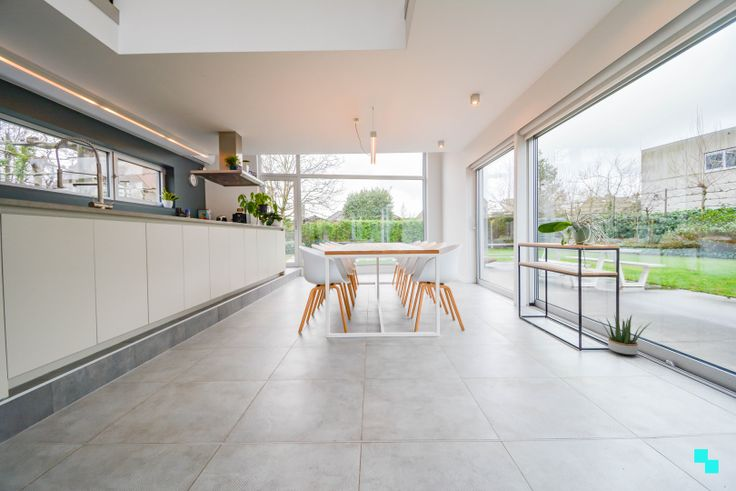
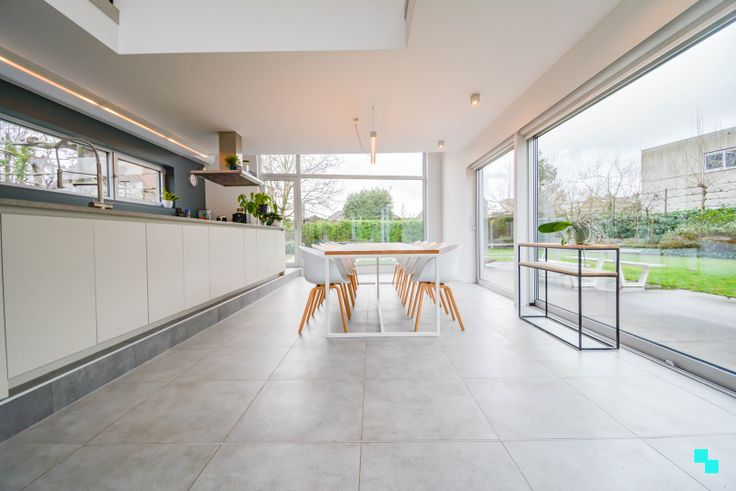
- potted plant [598,313,651,356]
